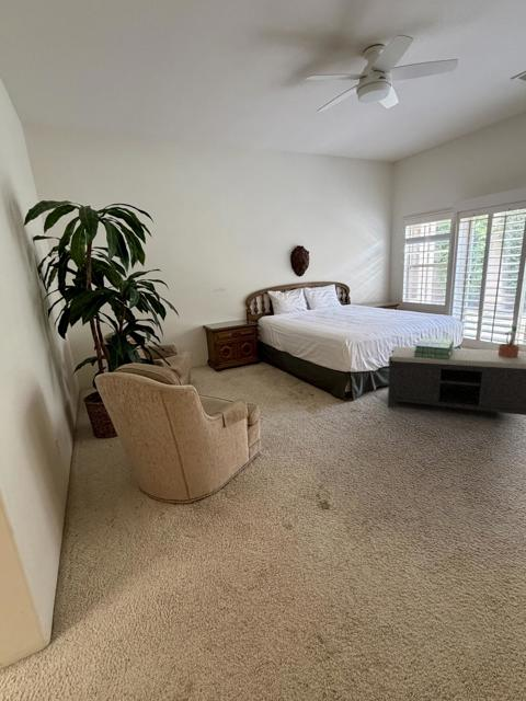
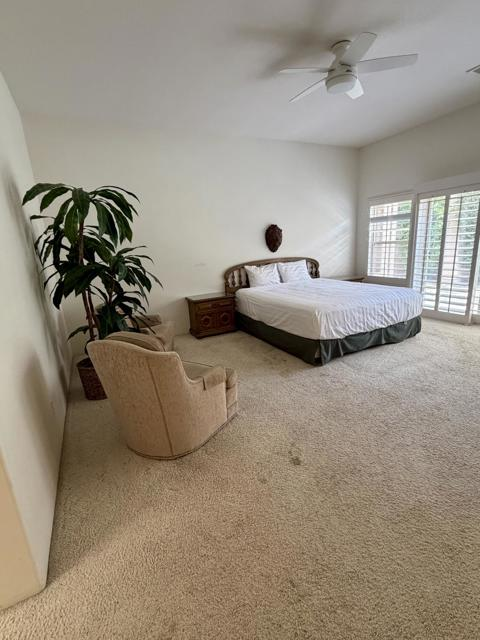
- stack of books [413,337,455,359]
- bench [387,345,526,416]
- potted plant [498,325,522,358]
